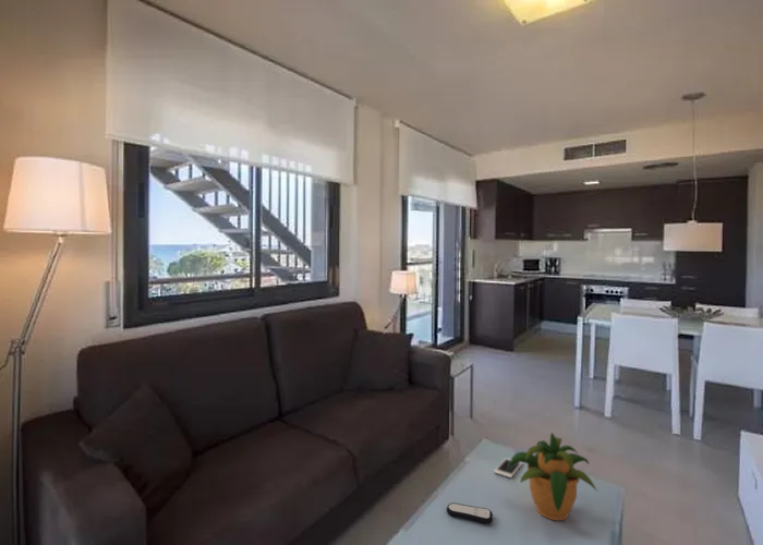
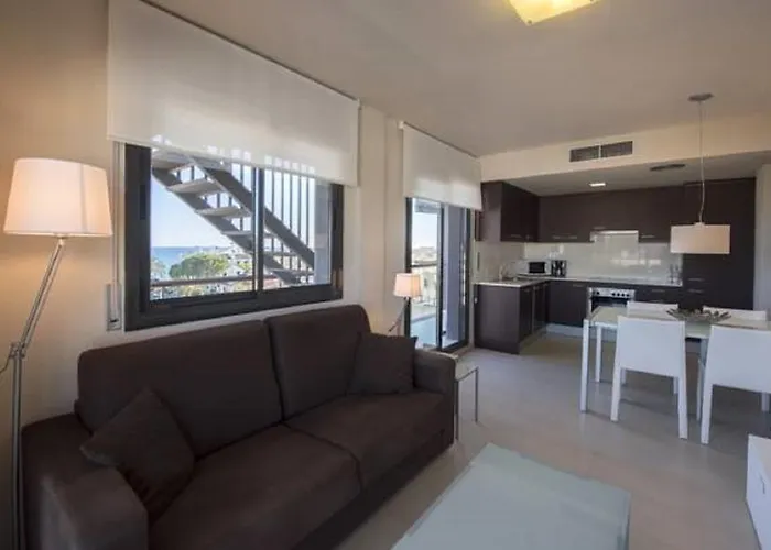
- remote control [446,501,494,525]
- cell phone [493,457,523,479]
- potted plant [508,432,598,521]
